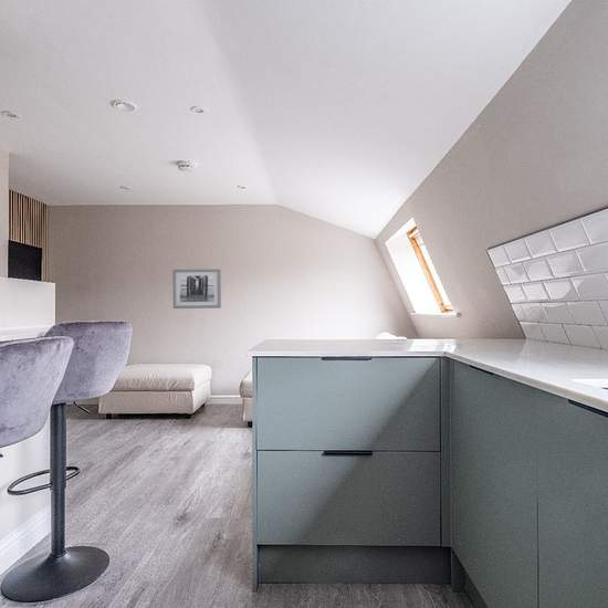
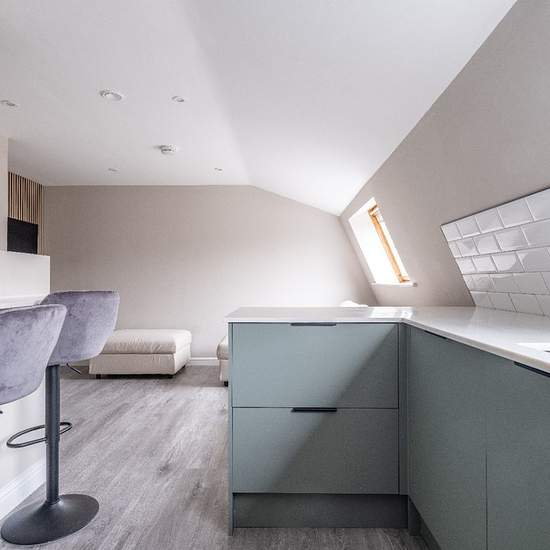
- wall art [171,268,222,310]
